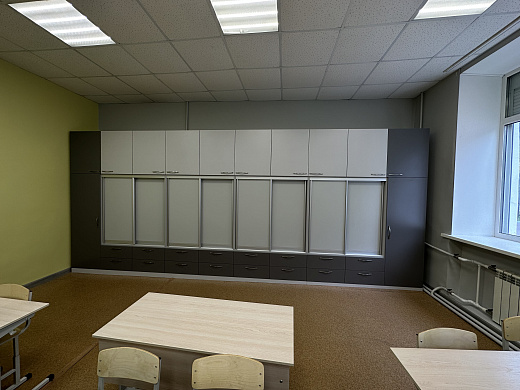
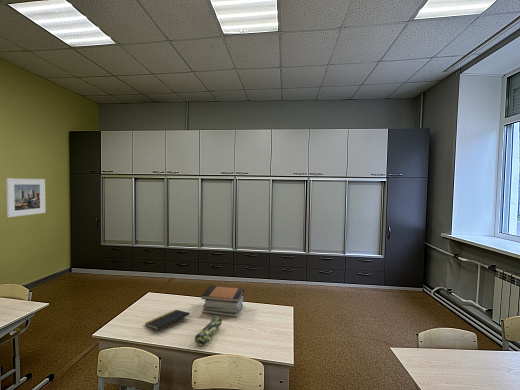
+ pencil case [194,315,223,347]
+ notepad [144,309,191,331]
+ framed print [5,177,47,218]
+ book stack [200,285,245,318]
